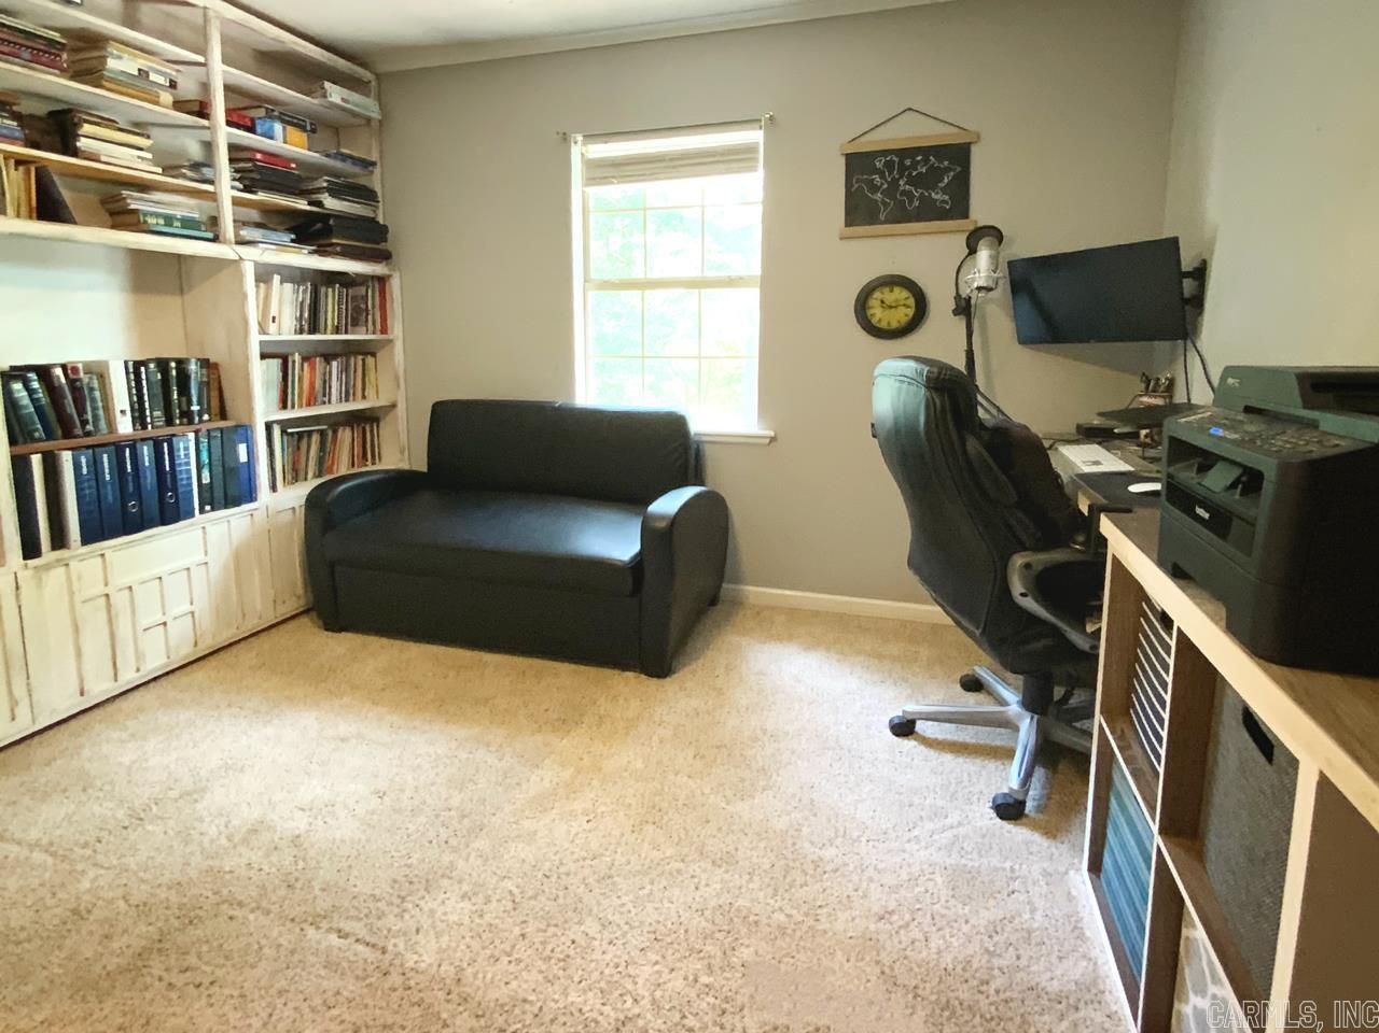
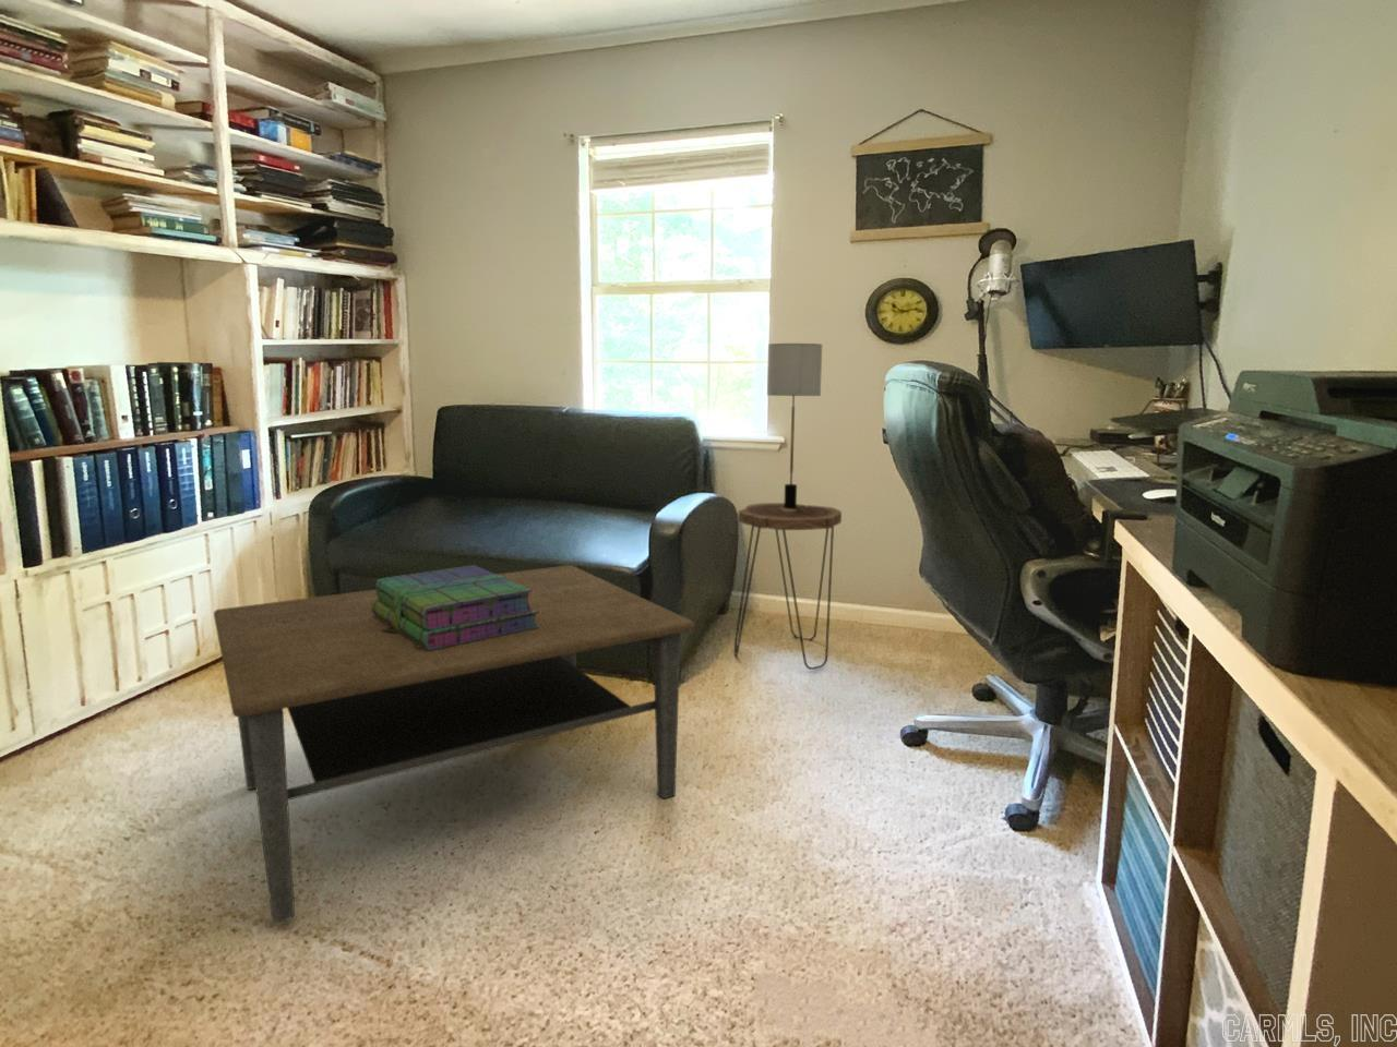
+ coffee table [212,564,695,924]
+ stack of books [371,564,539,650]
+ side table [734,502,843,671]
+ table lamp [767,342,823,513]
